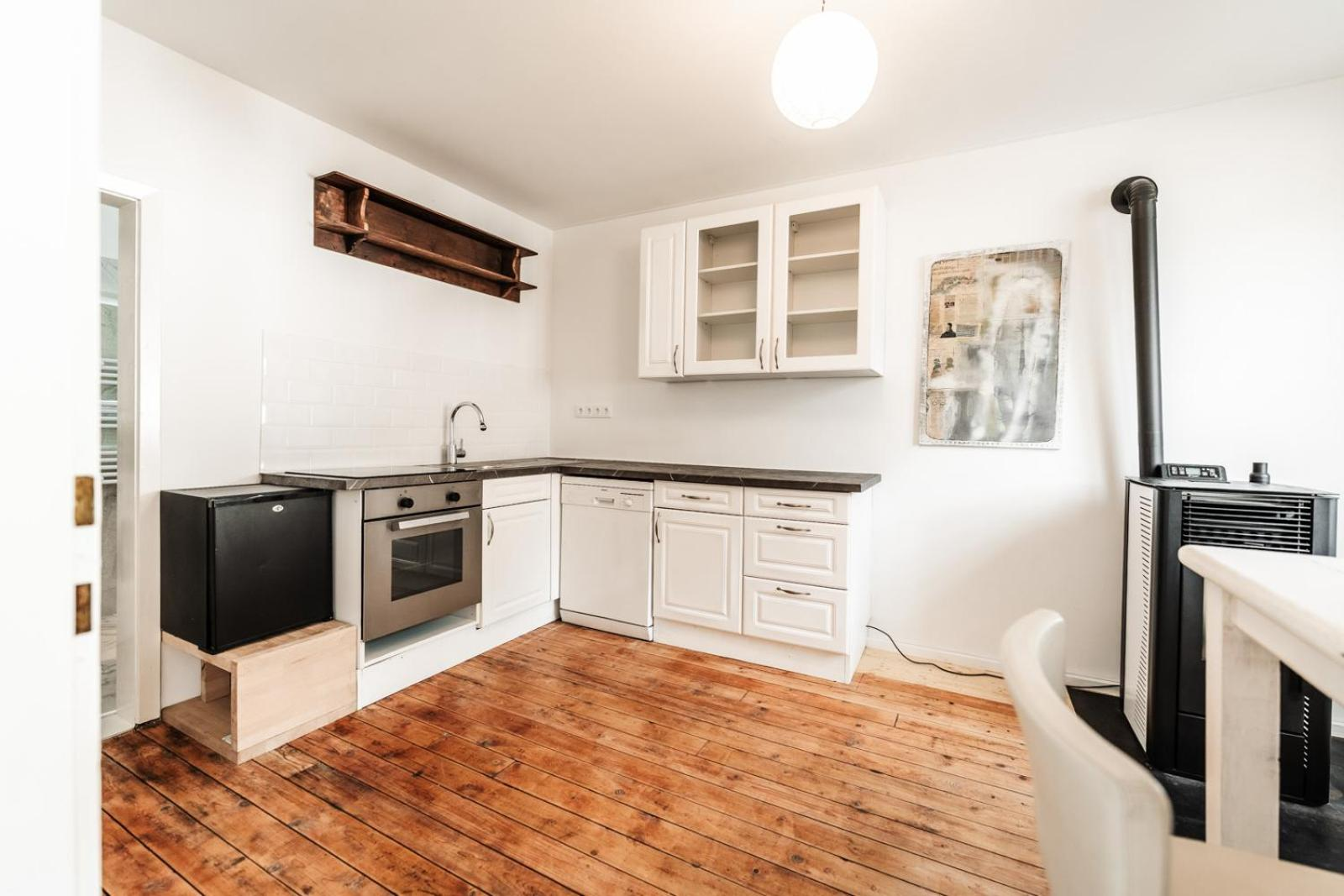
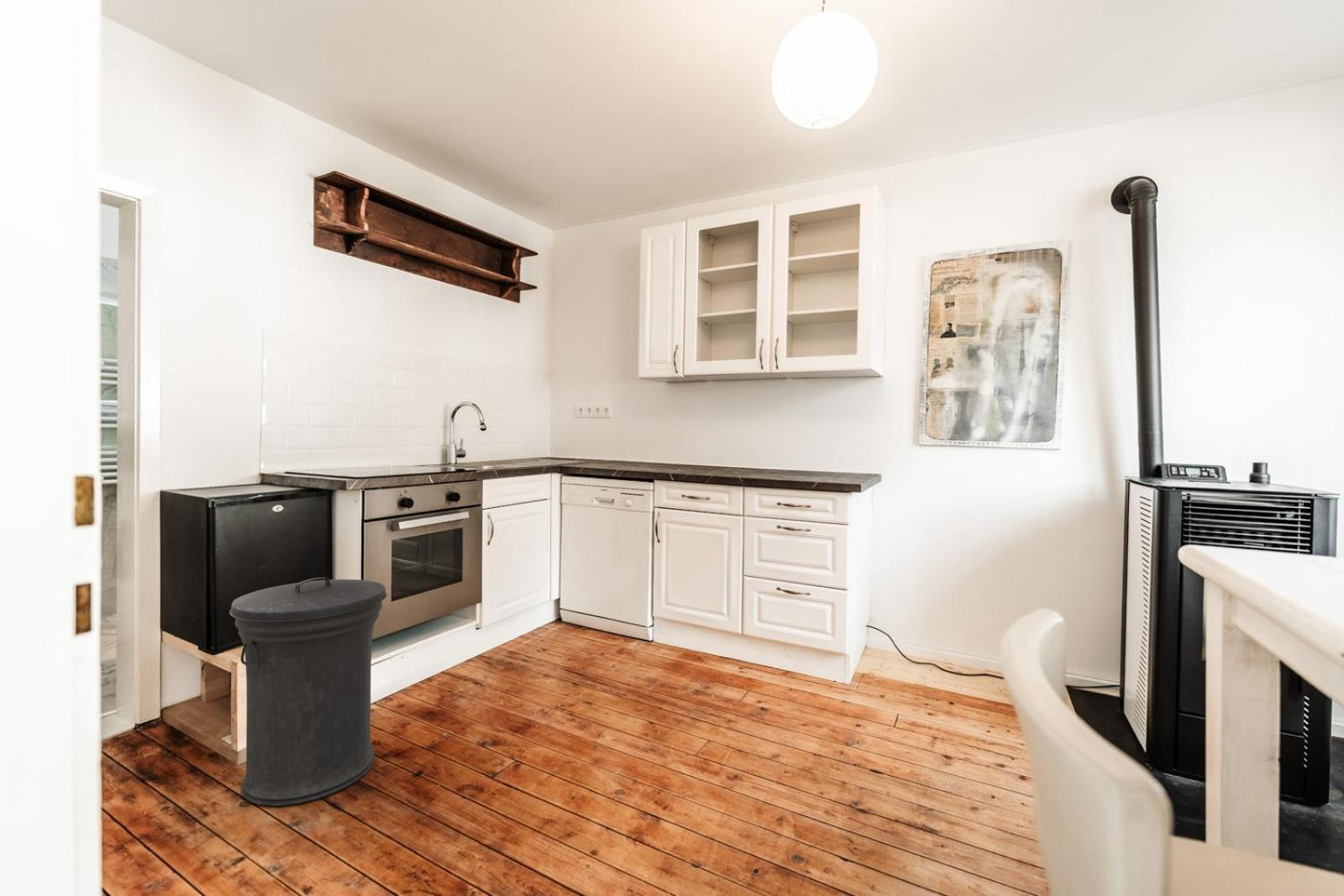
+ trash can [228,577,387,807]
